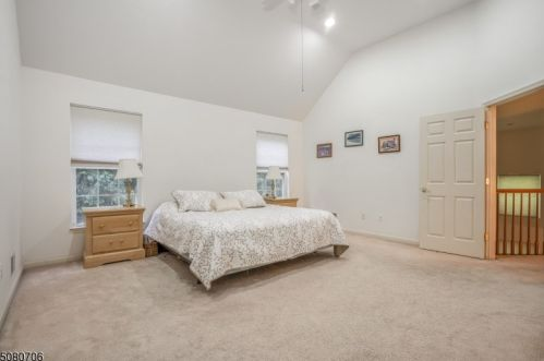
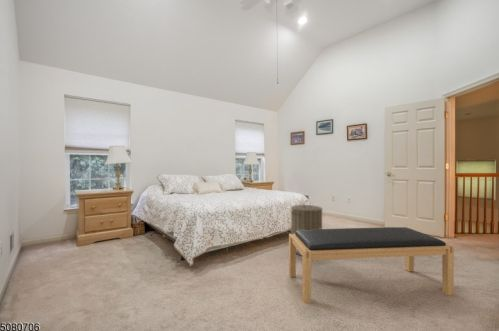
+ bench [288,226,455,304]
+ laundry hamper [290,199,323,257]
